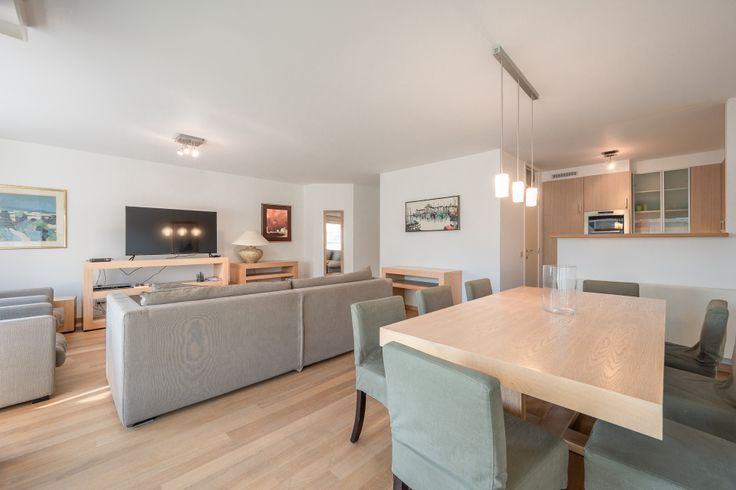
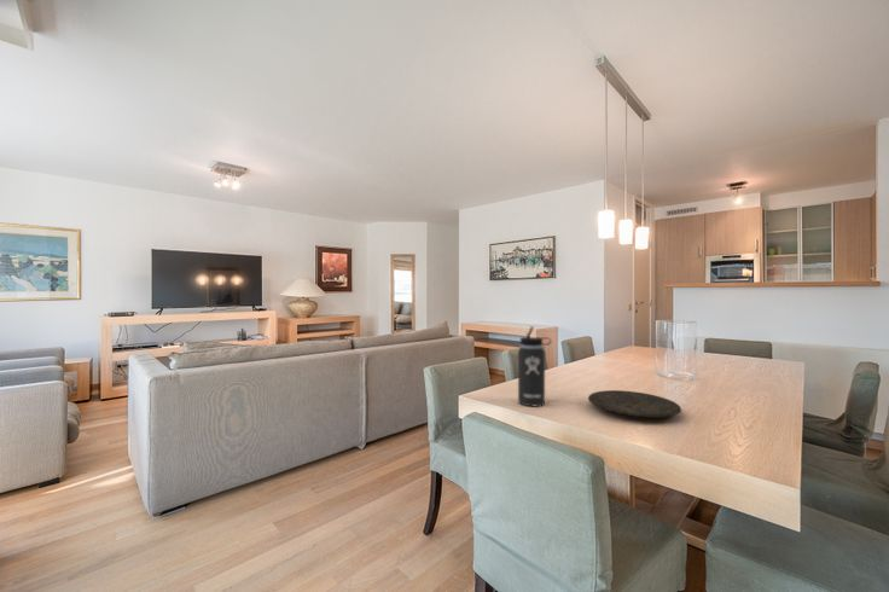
+ plate [587,389,682,419]
+ thermos bottle [517,325,552,407]
